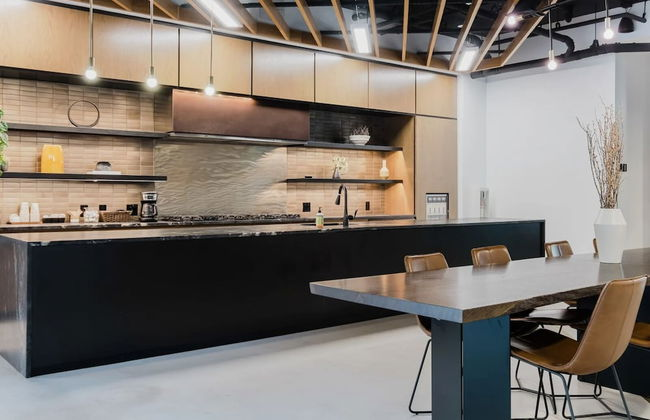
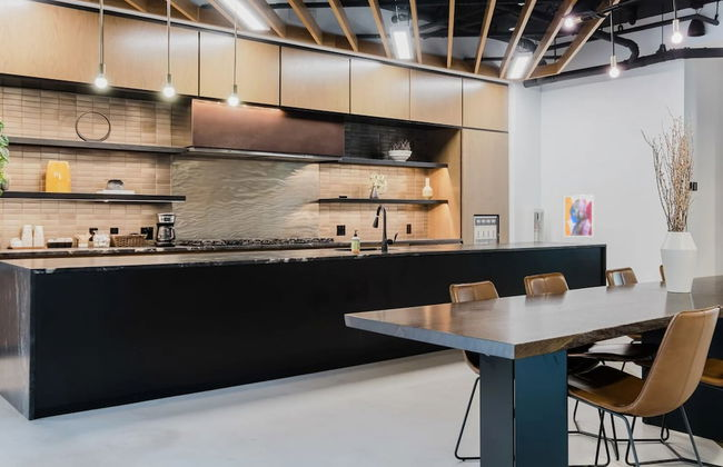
+ wall art [563,193,595,238]
